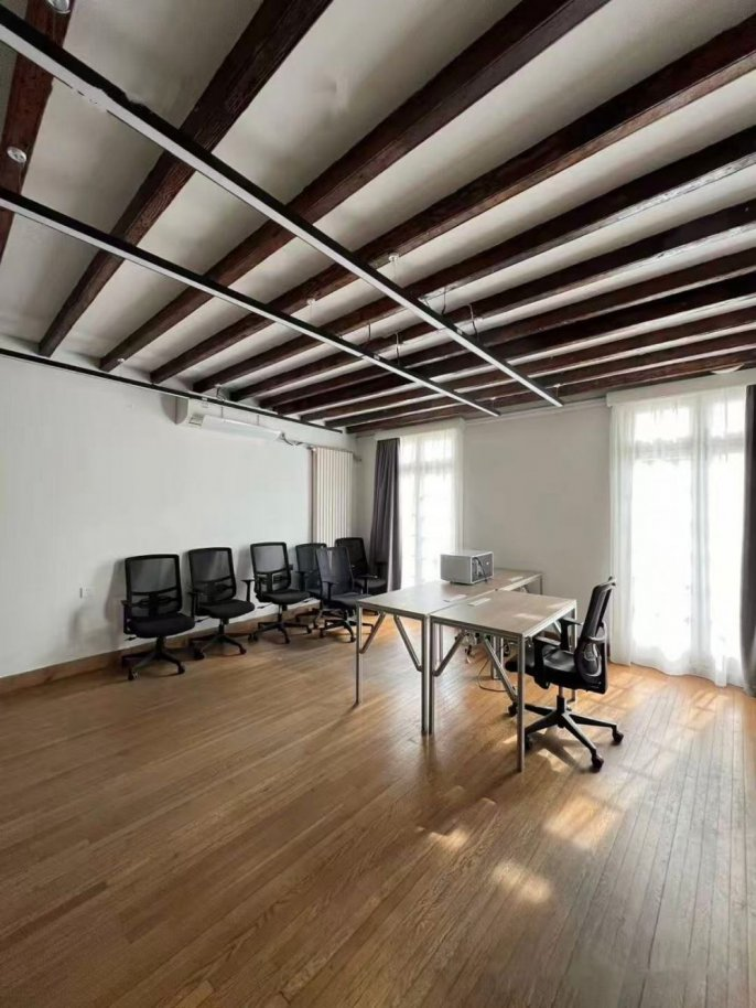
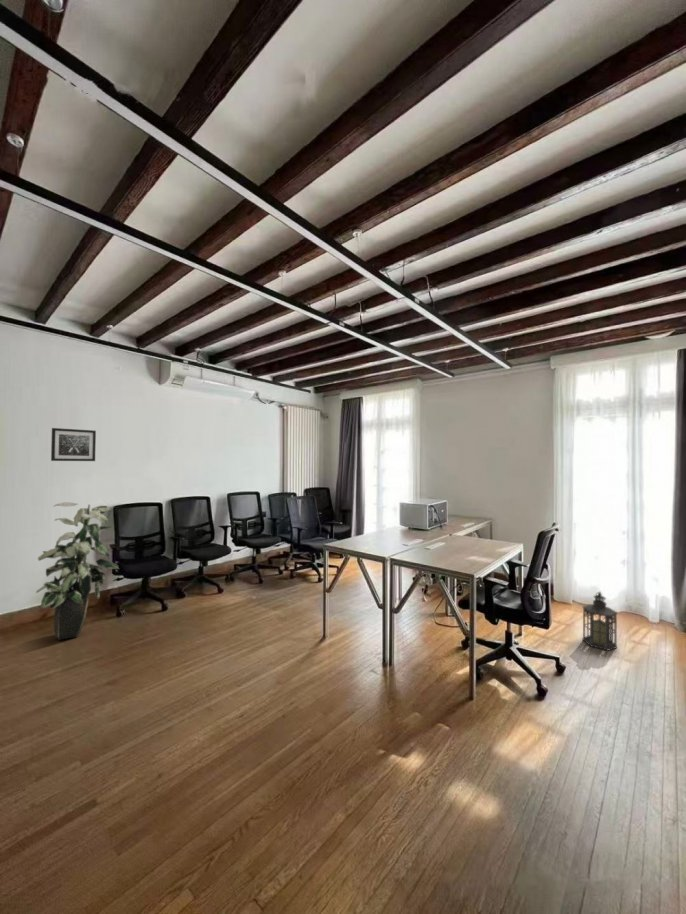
+ wall art [50,427,97,462]
+ indoor plant [35,501,120,641]
+ lantern [582,590,618,651]
